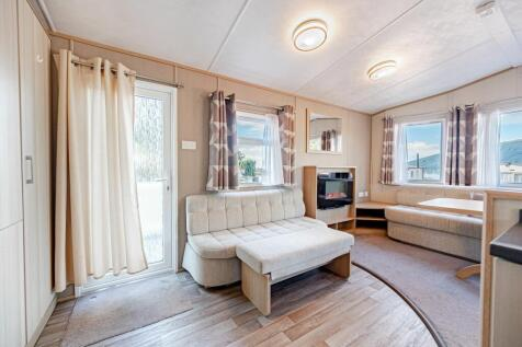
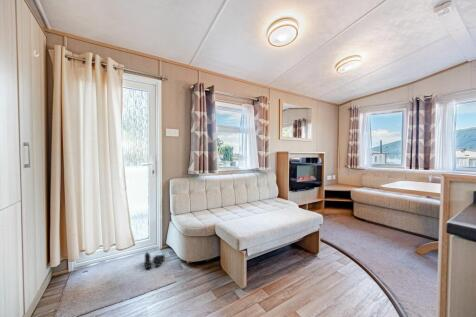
+ boots [144,251,166,269]
